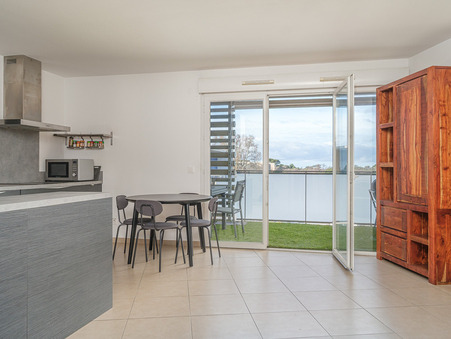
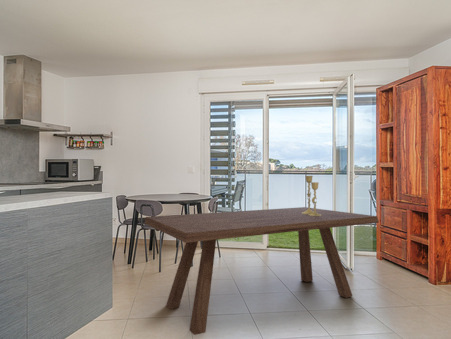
+ dining table [144,206,380,336]
+ candlestick [302,175,321,216]
